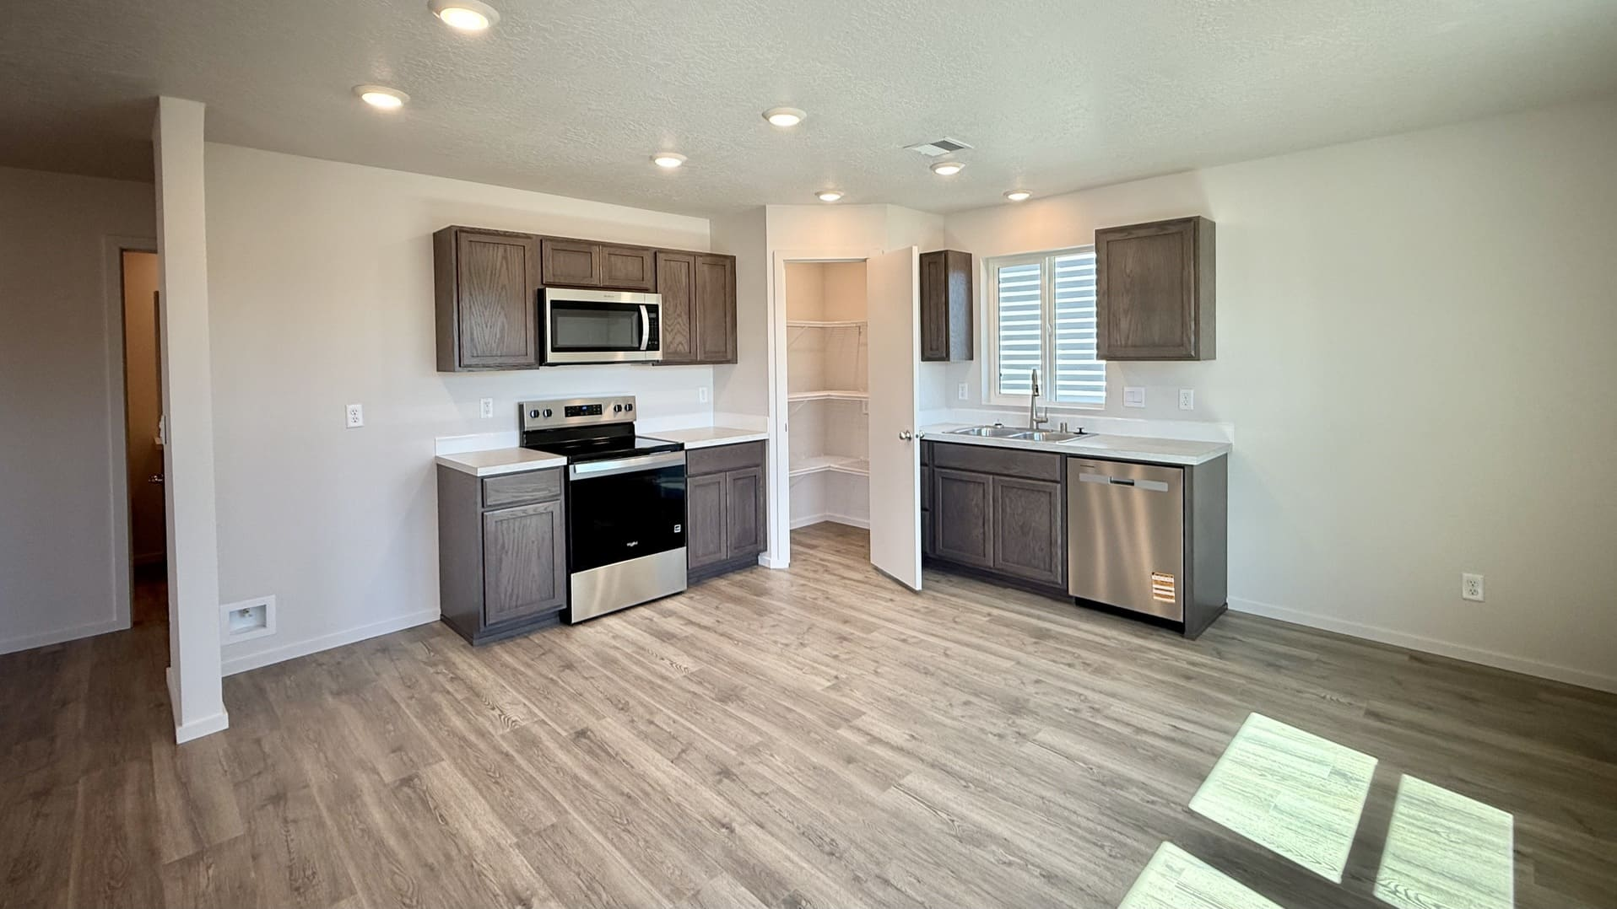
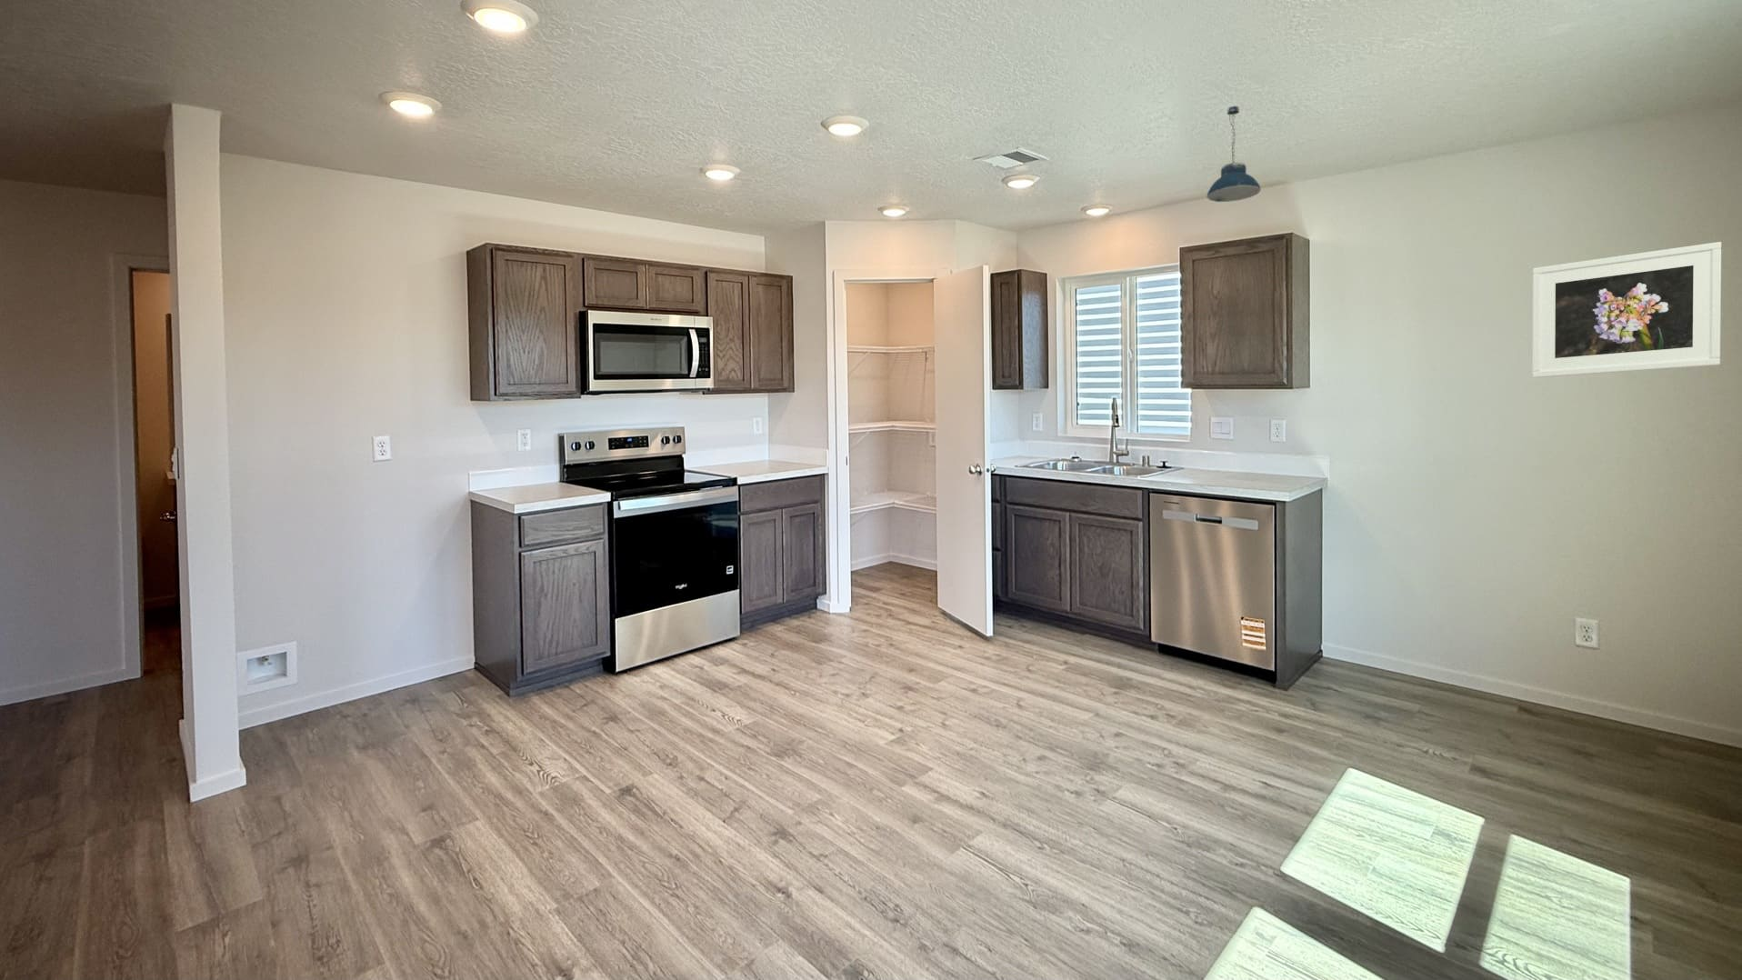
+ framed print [1531,241,1722,379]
+ pendant light [1206,105,1262,202]
